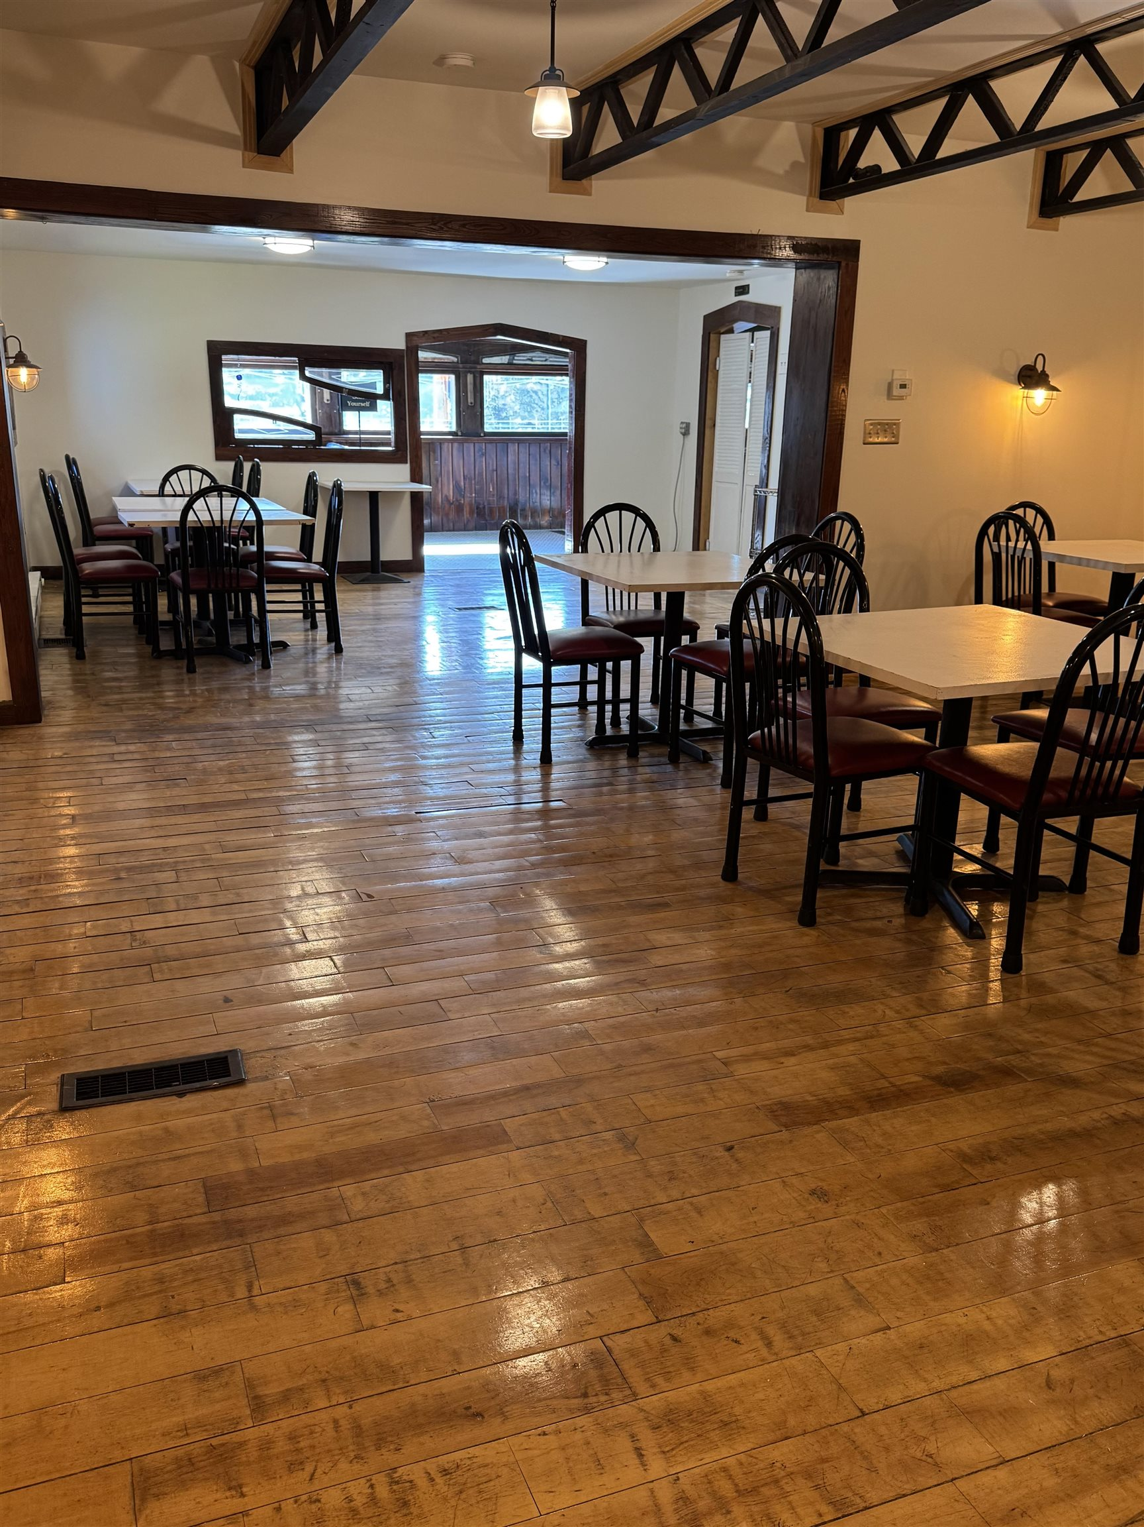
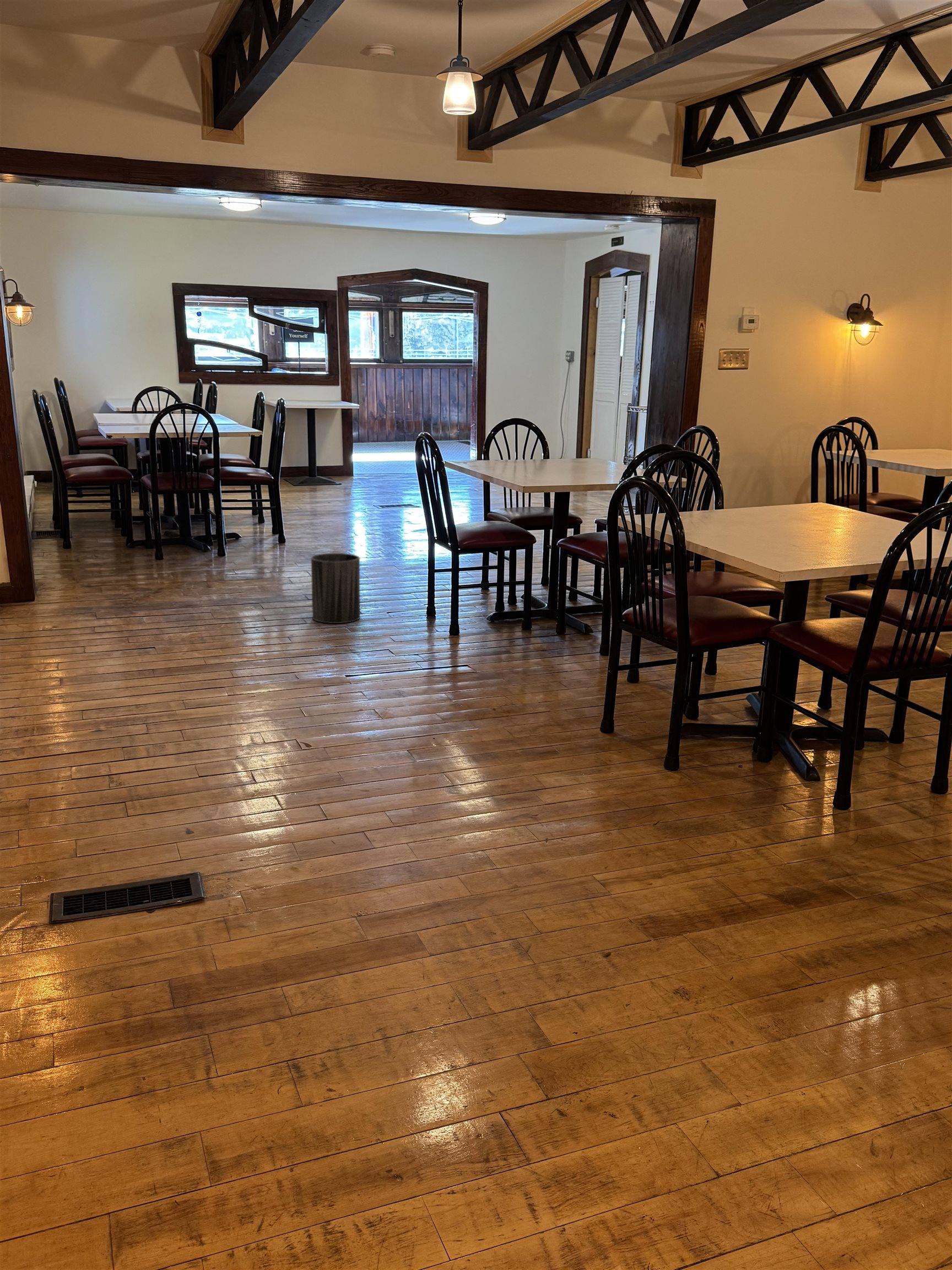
+ trash can [311,553,361,624]
